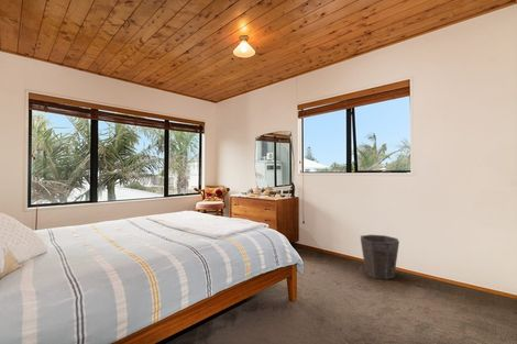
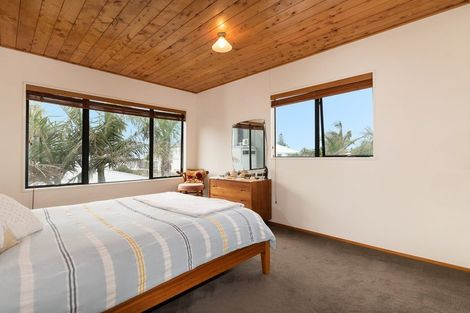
- waste bin [360,234,400,280]
